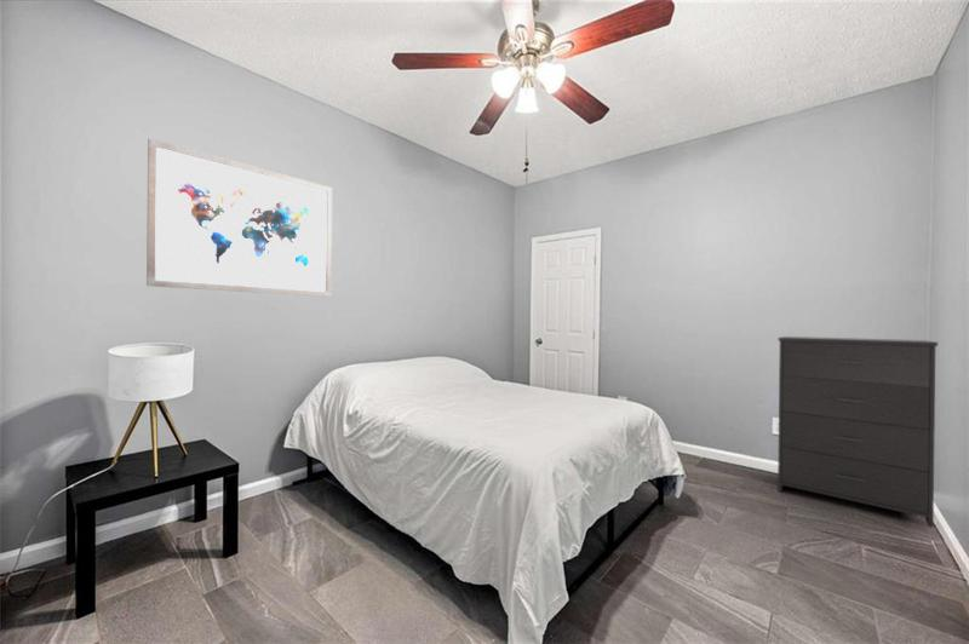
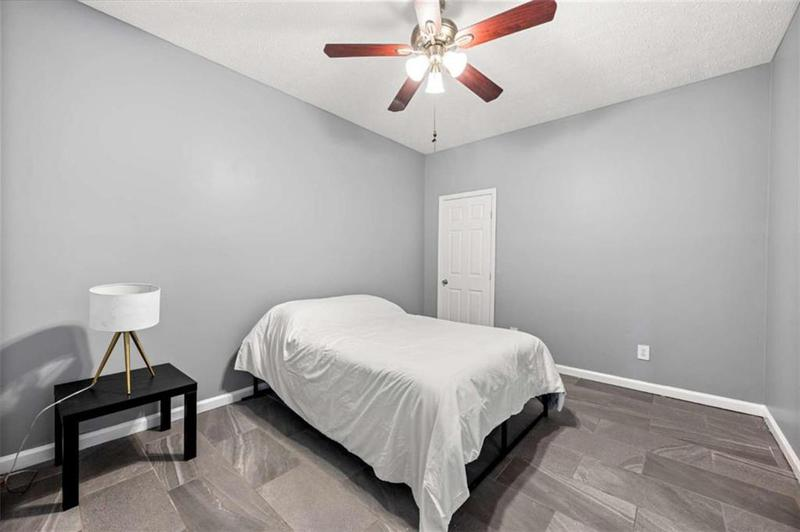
- dresser [776,335,939,529]
- wall art [145,137,333,298]
